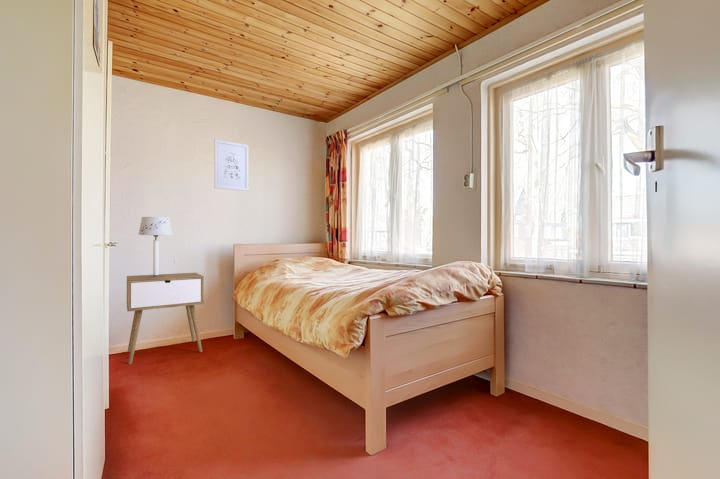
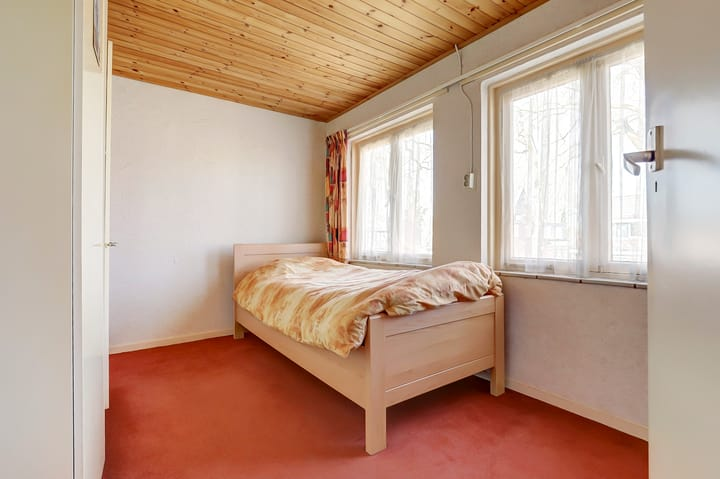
- wall art [213,139,250,192]
- nightstand [126,272,205,365]
- table lamp [137,216,173,277]
